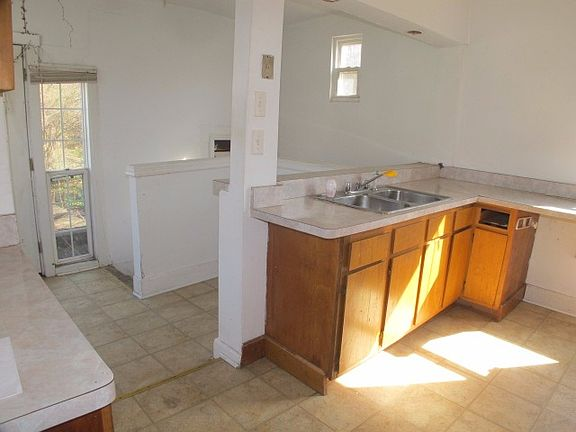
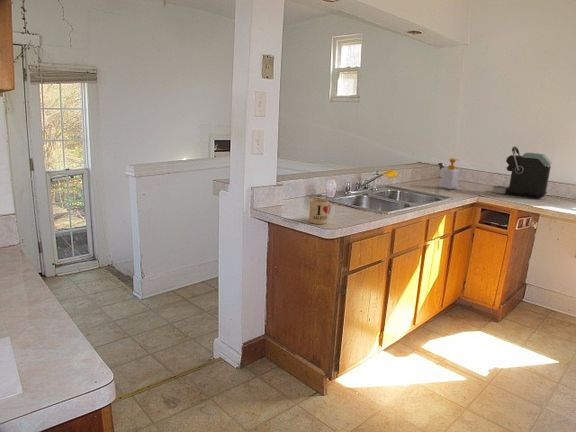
+ coffee maker [491,145,552,199]
+ mug [308,198,332,225]
+ soap bottle [440,158,461,190]
